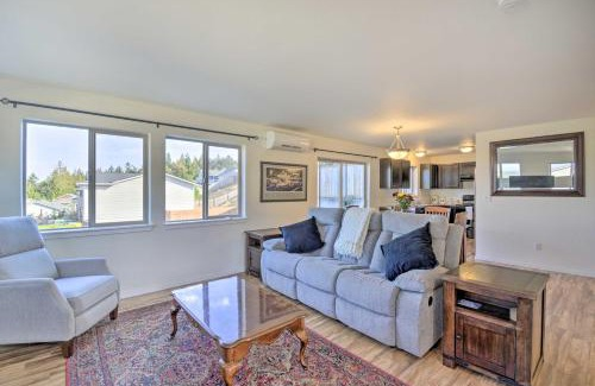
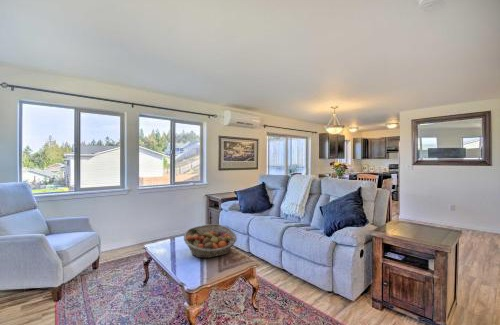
+ fruit basket [183,223,238,259]
